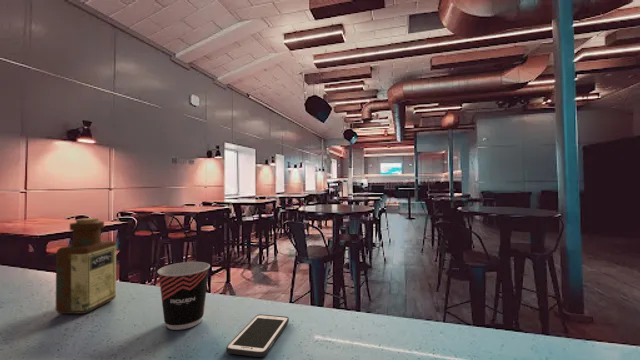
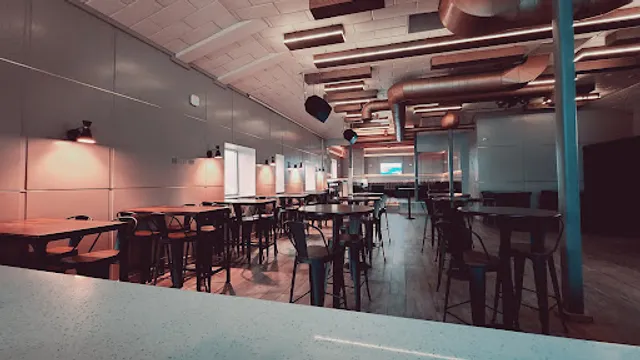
- cell phone [225,313,290,358]
- bottle [55,217,117,315]
- cup [156,261,211,331]
